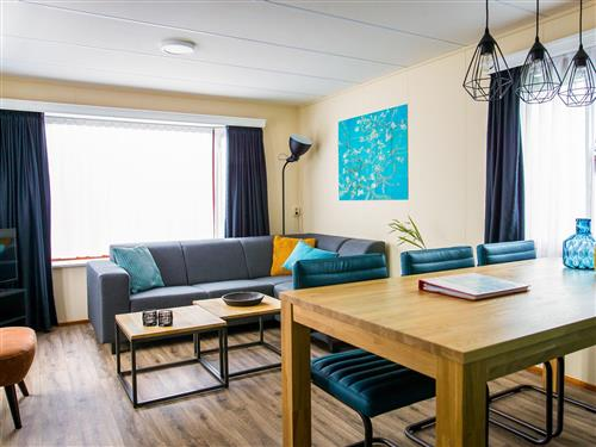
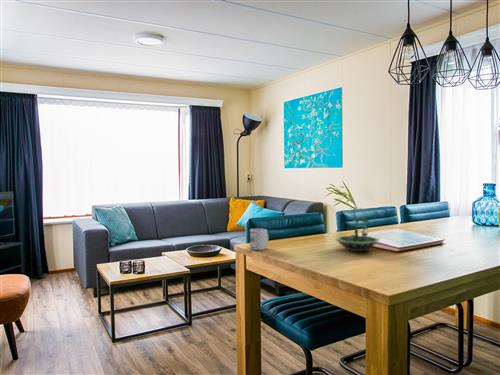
+ cup [249,228,269,251]
+ terrarium [334,206,381,253]
